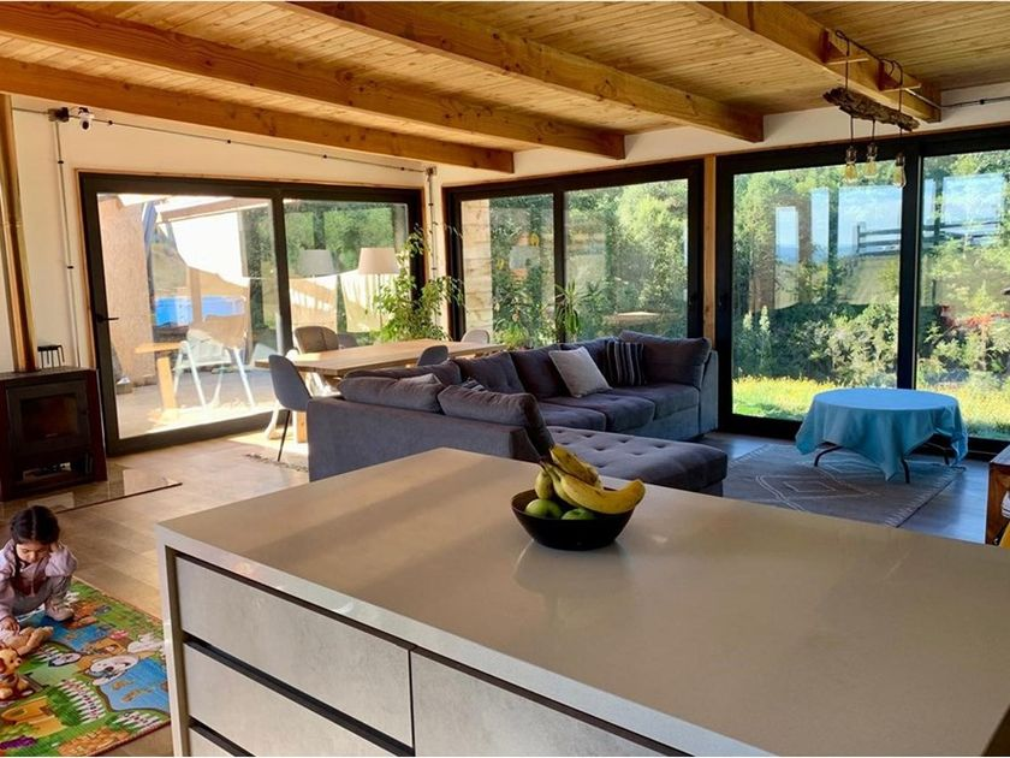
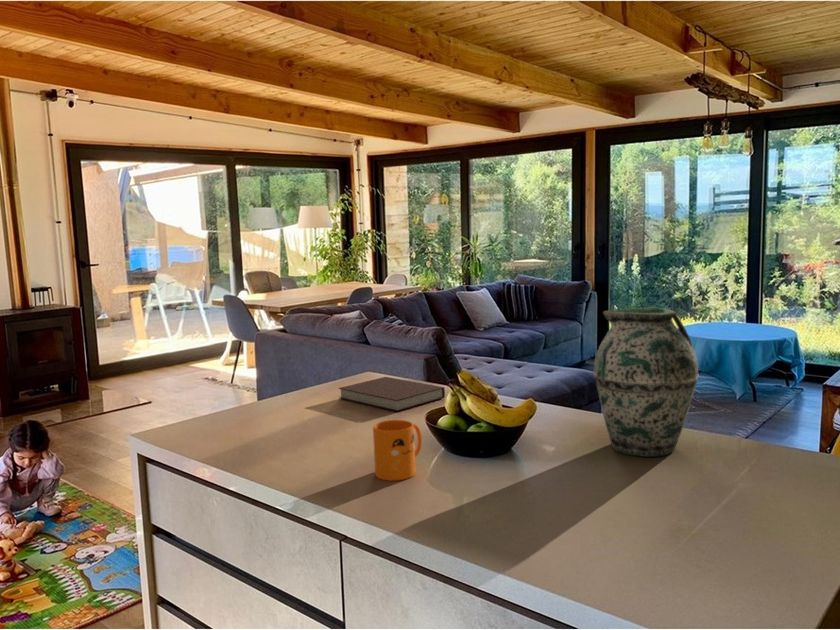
+ mug [372,419,423,482]
+ vase [592,307,699,458]
+ notebook [338,376,446,412]
